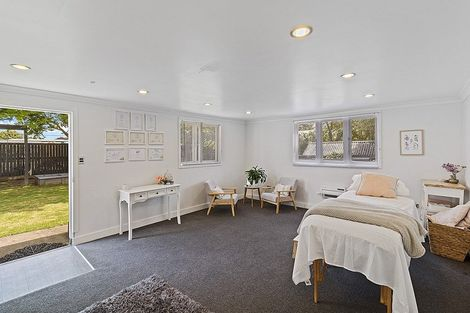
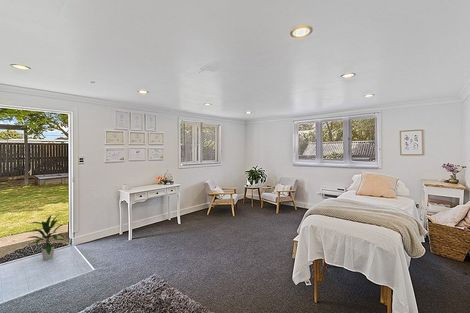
+ indoor plant [25,214,67,261]
